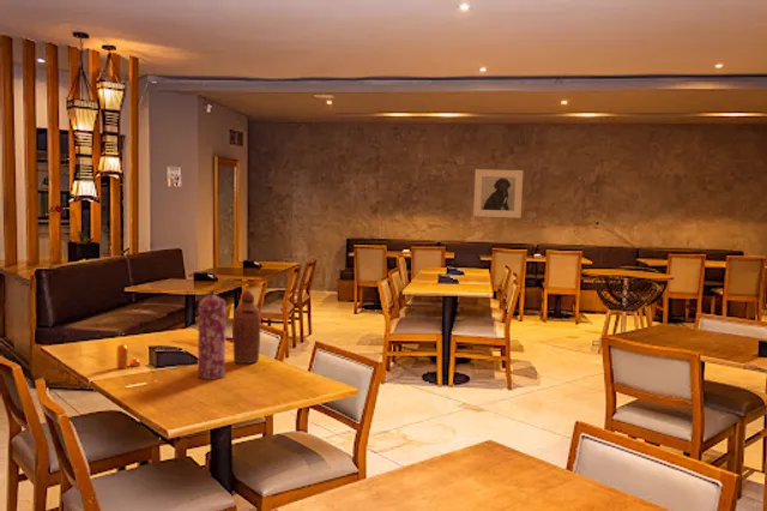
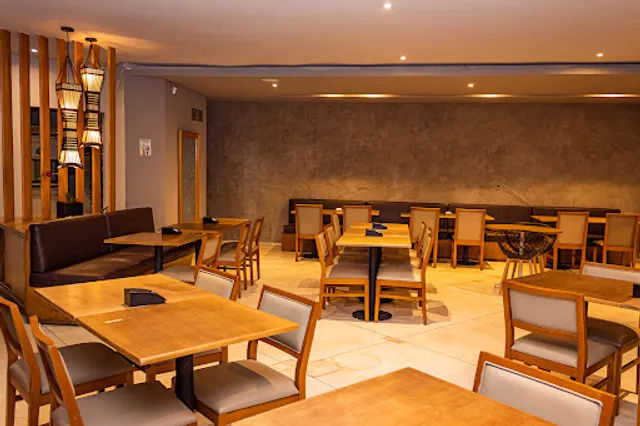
- bottle [231,289,261,365]
- gas cylinder [197,289,227,380]
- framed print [472,168,524,220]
- pepper shaker [116,343,141,369]
